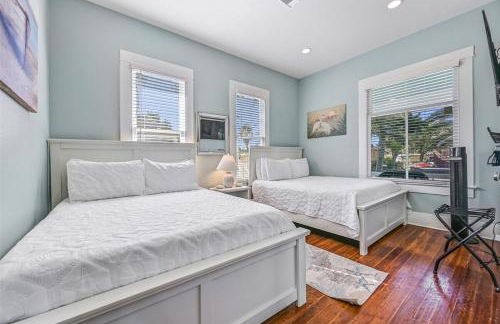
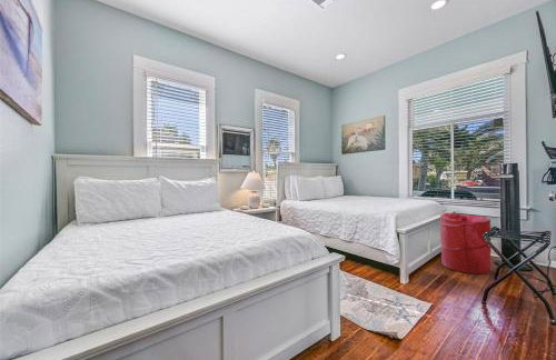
+ laundry hamper [439,211,492,276]
